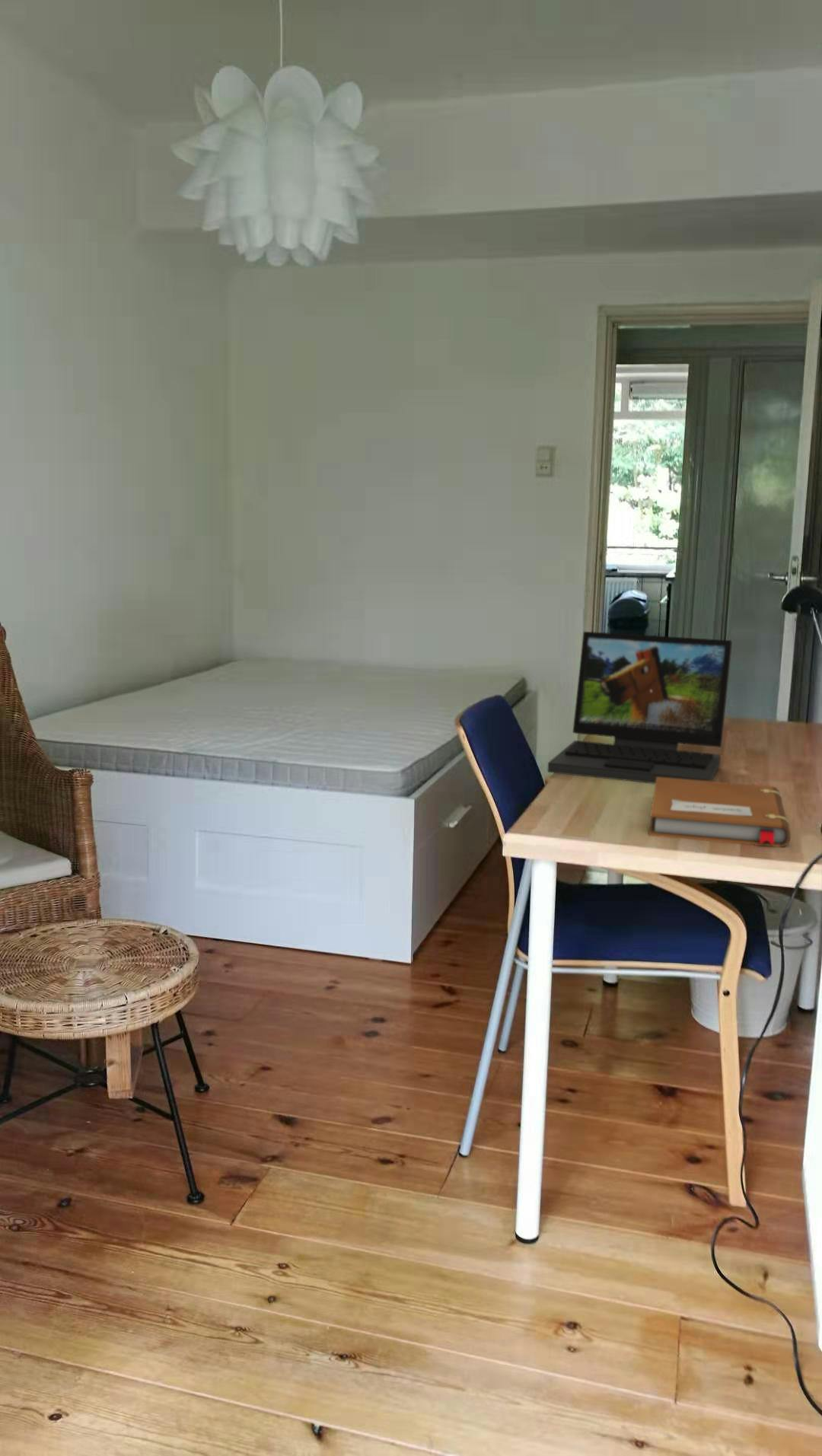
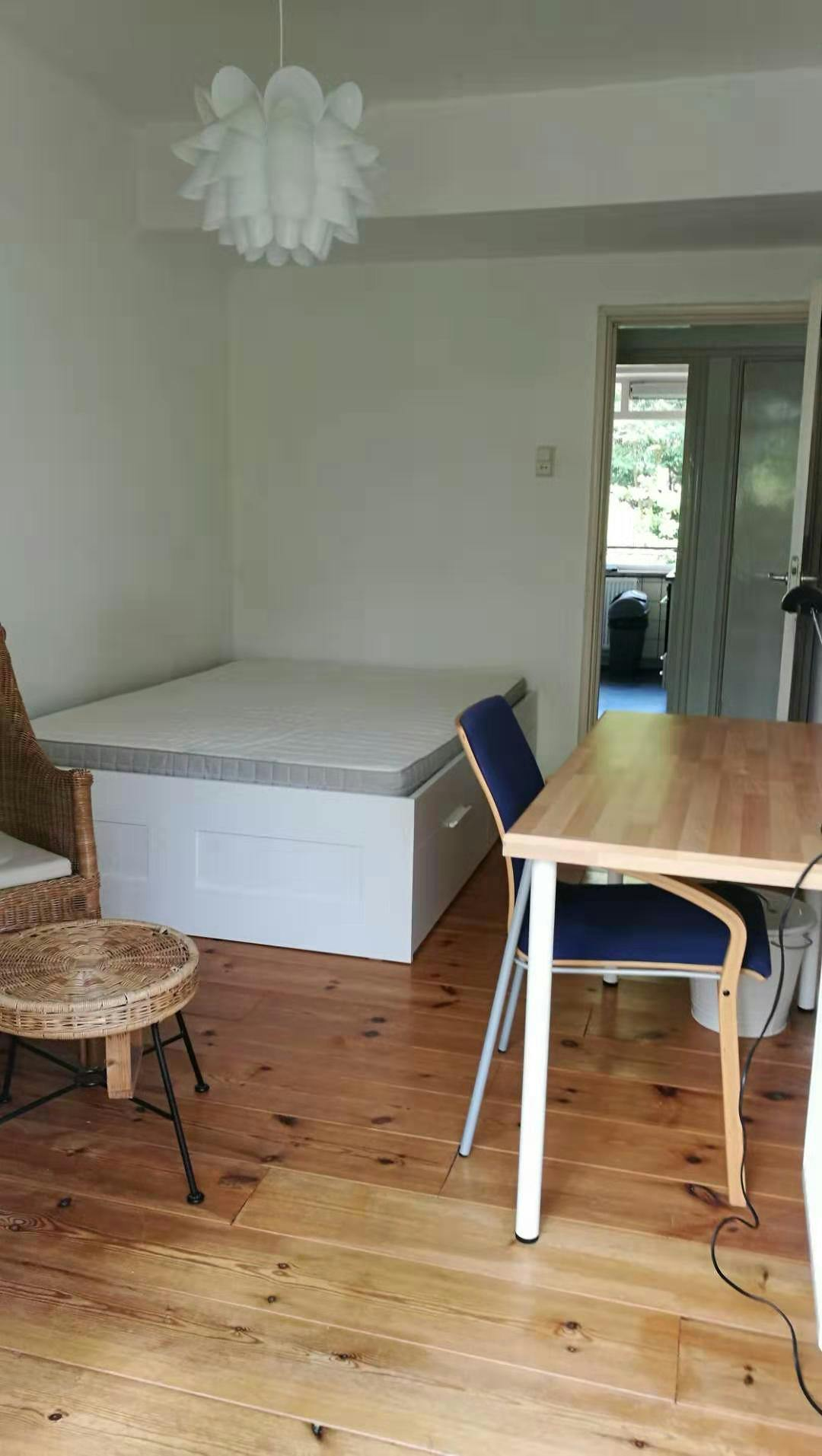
- laptop [546,631,733,785]
- notebook [648,777,792,848]
